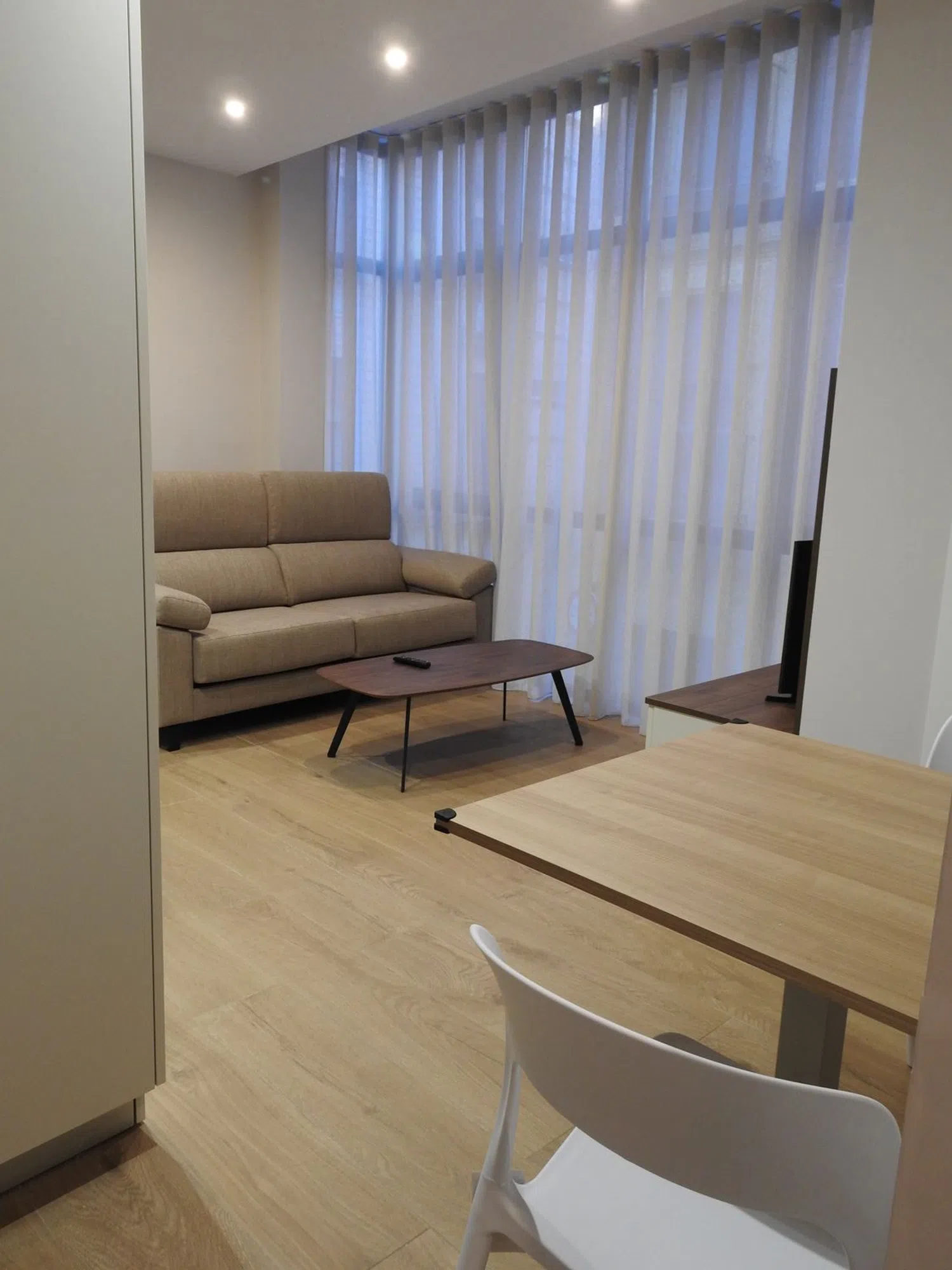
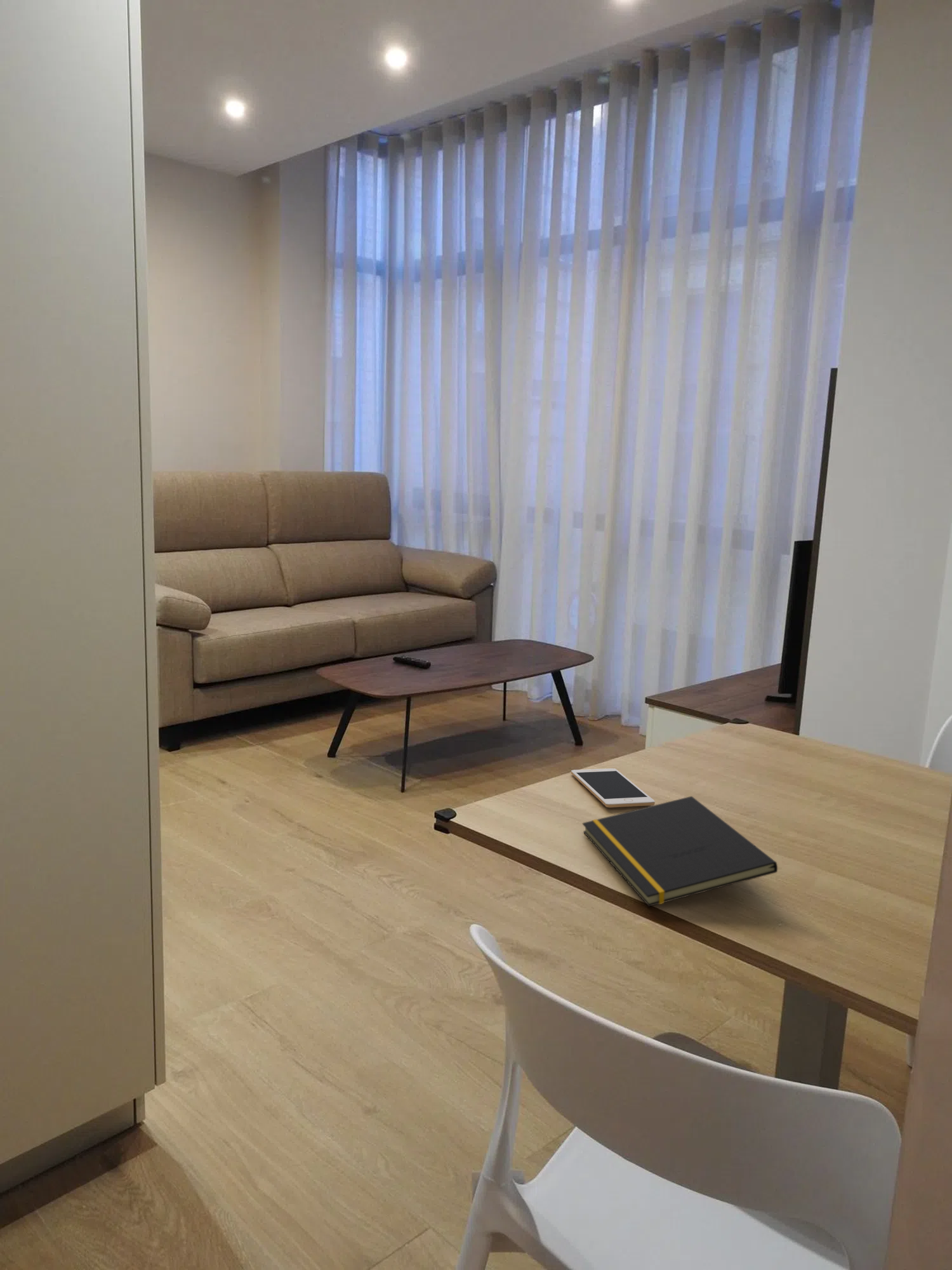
+ cell phone [571,768,656,808]
+ notepad [582,796,778,907]
